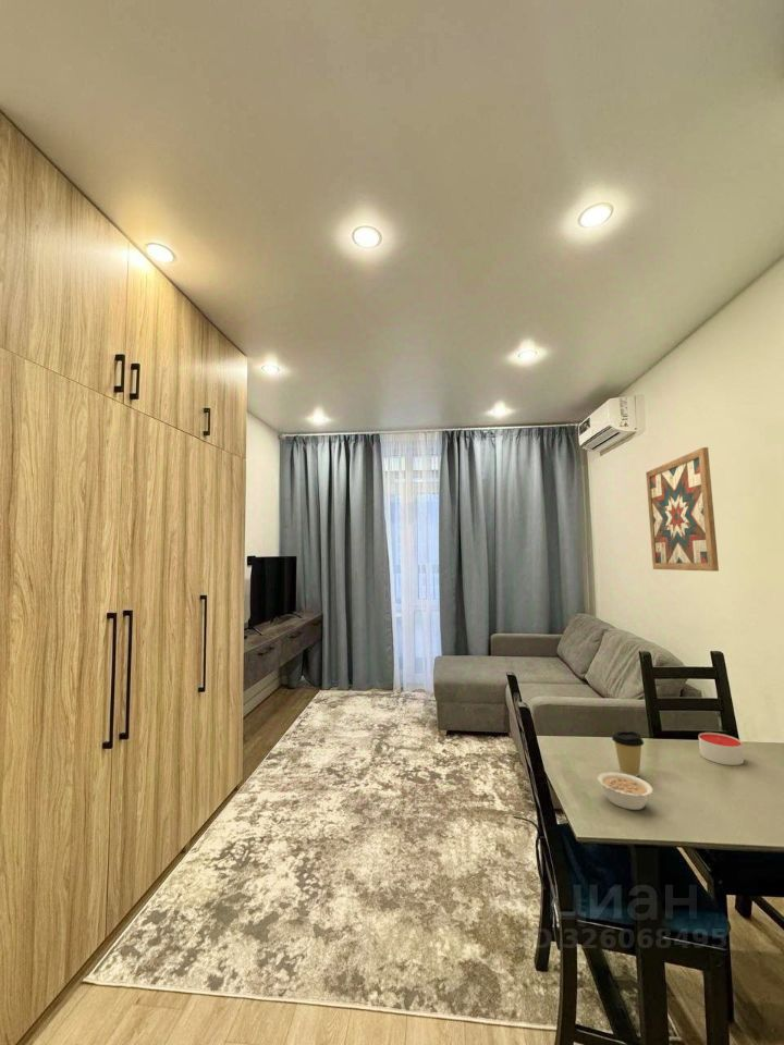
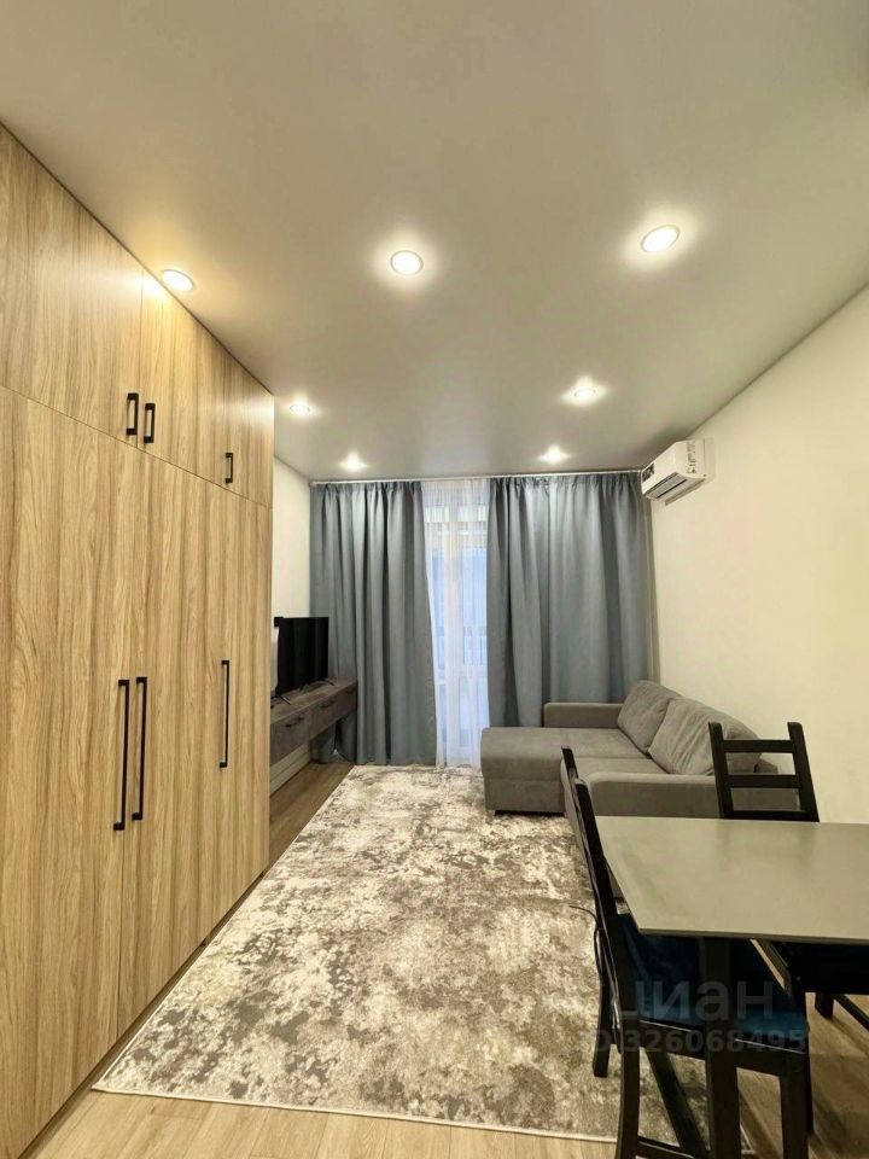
- wall art [645,446,720,573]
- coffee cup [611,730,645,777]
- legume [597,771,654,811]
- candle [698,732,745,766]
